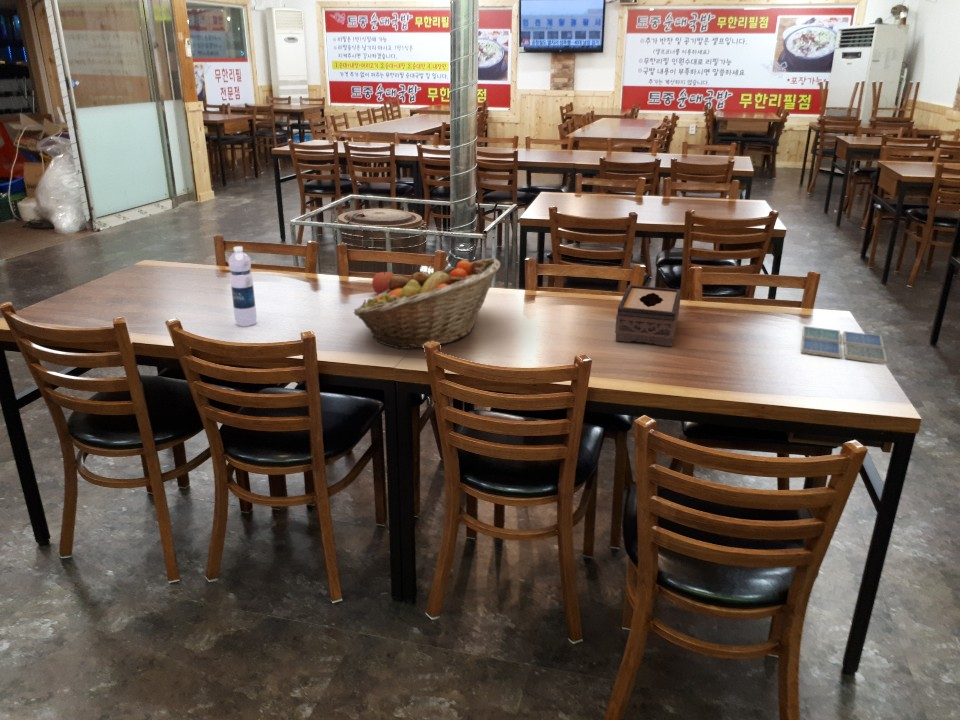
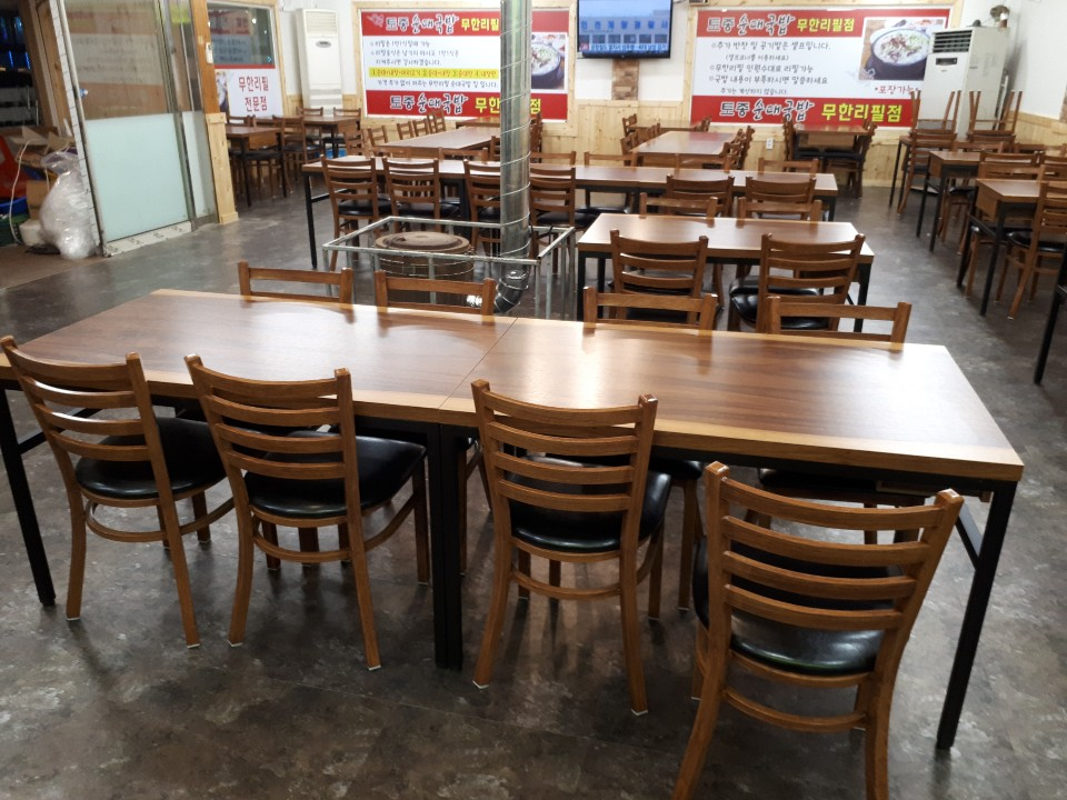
- apple [371,266,396,295]
- tissue box [614,284,682,347]
- fruit basket [353,257,501,350]
- water bottle [227,245,258,327]
- drink coaster [800,325,888,365]
